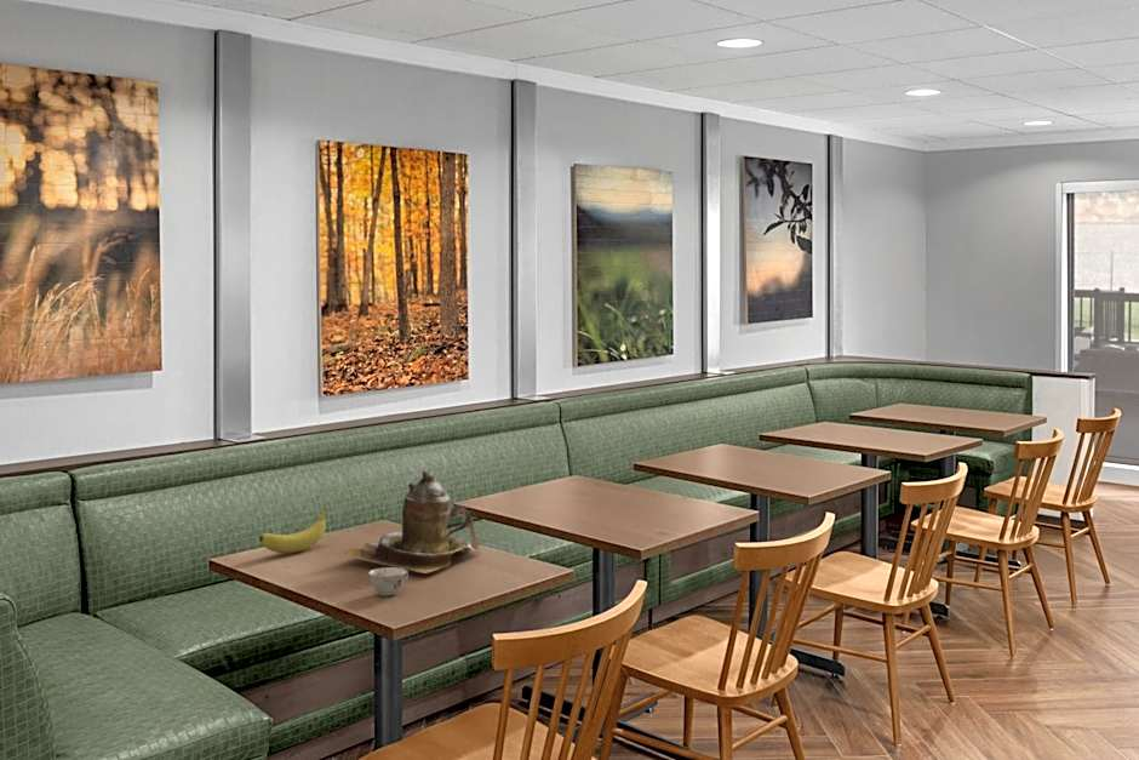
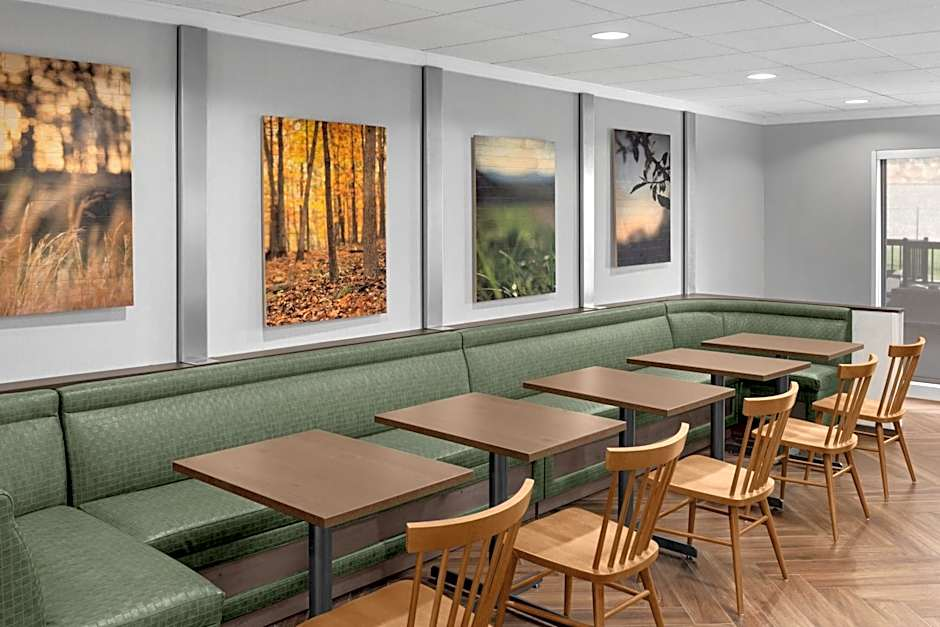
- fruit [258,507,328,554]
- teacup [367,566,410,596]
- teapot [342,470,481,575]
